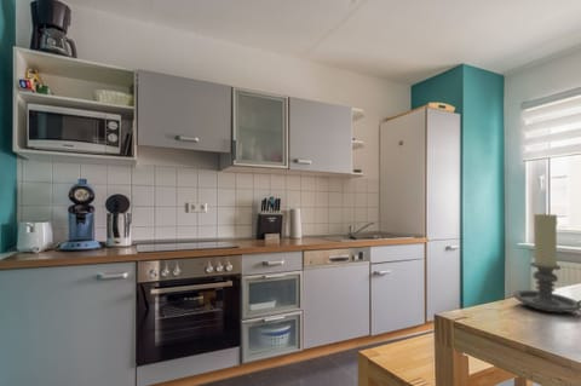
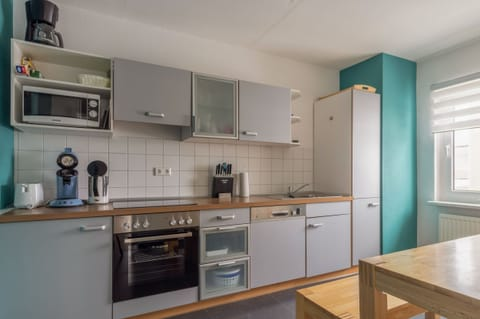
- candle holder [512,212,581,315]
